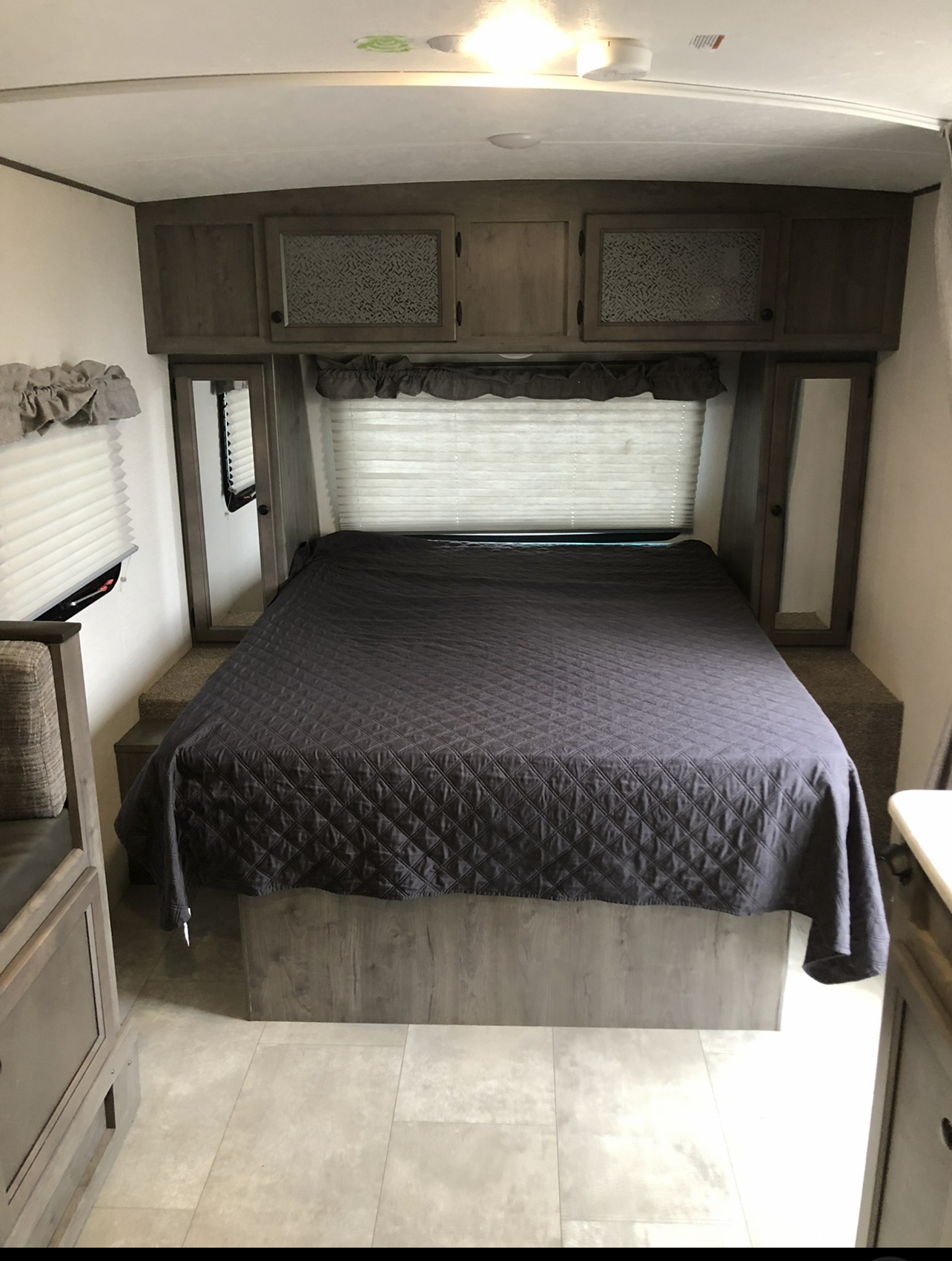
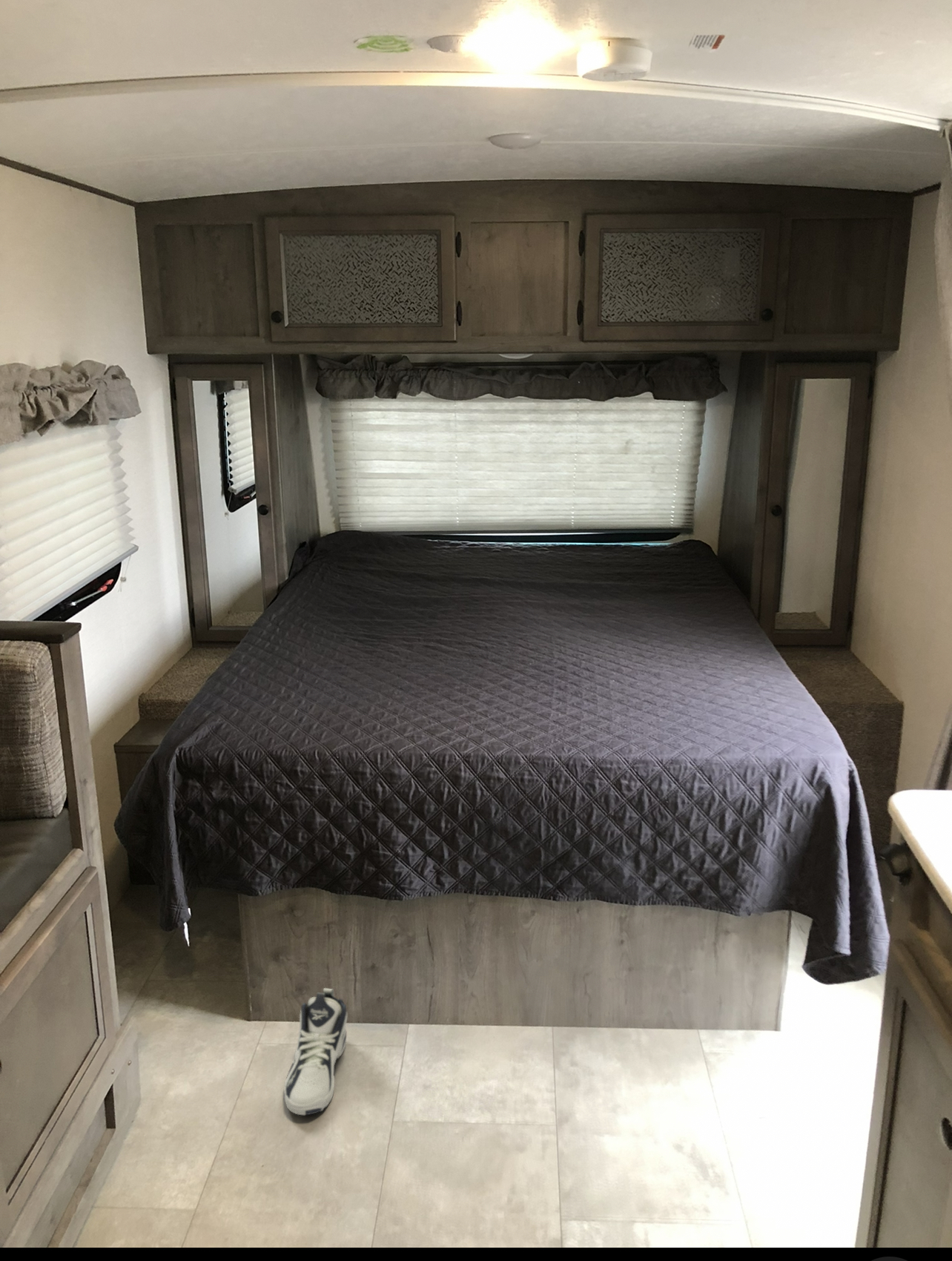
+ sneaker [283,987,348,1116]
